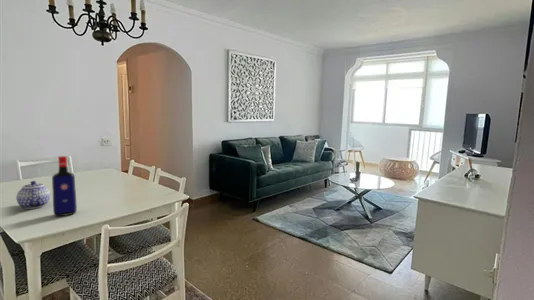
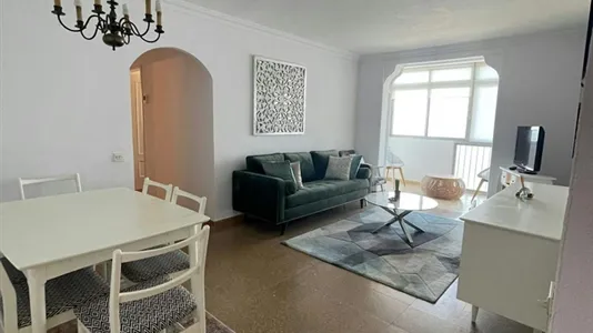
- teapot [15,180,51,210]
- liquor bottle [51,155,78,217]
